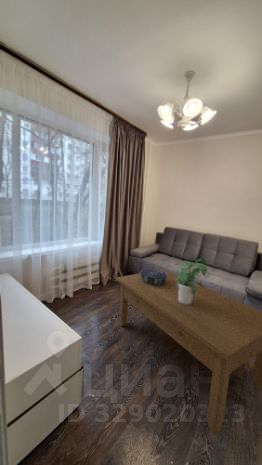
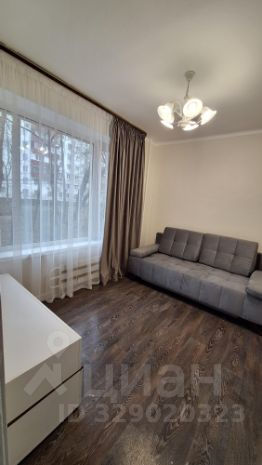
- decorative bowl [139,268,168,285]
- coffee table [115,268,262,435]
- potted plant [175,257,208,304]
